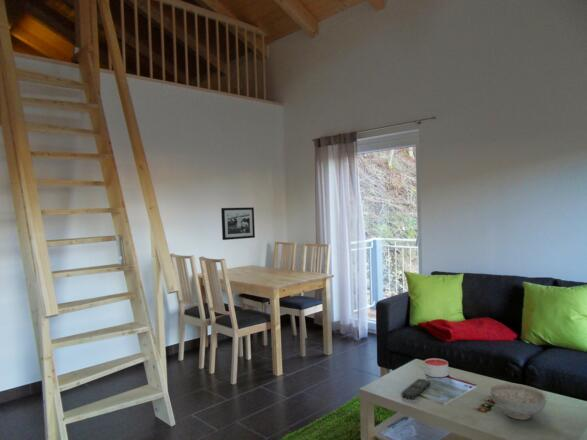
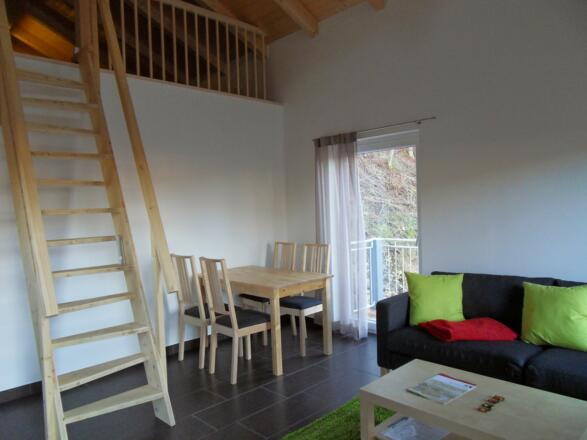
- decorative bowl [488,382,548,421]
- candle [423,357,449,378]
- picture frame [220,206,256,241]
- remote control [400,378,432,400]
